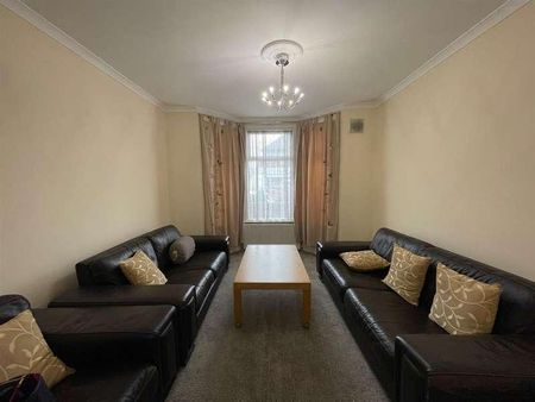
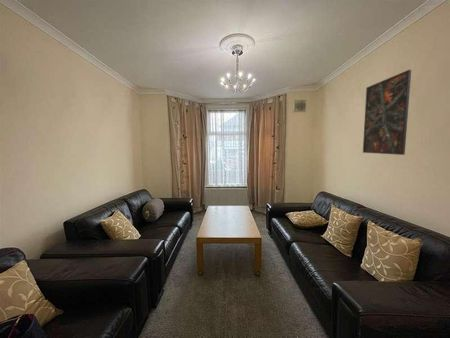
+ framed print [362,69,412,156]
